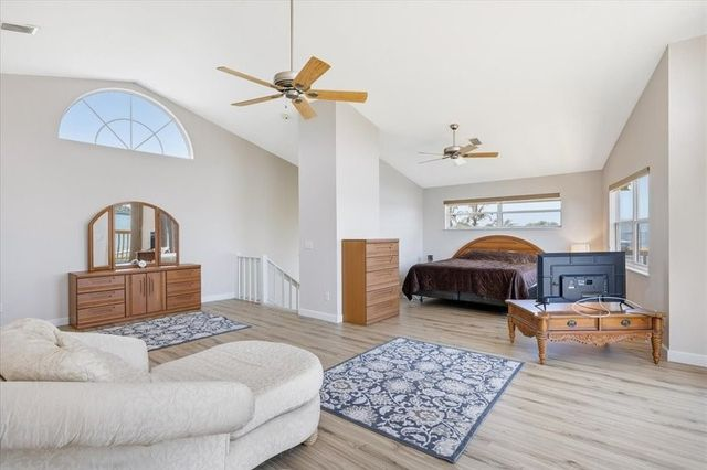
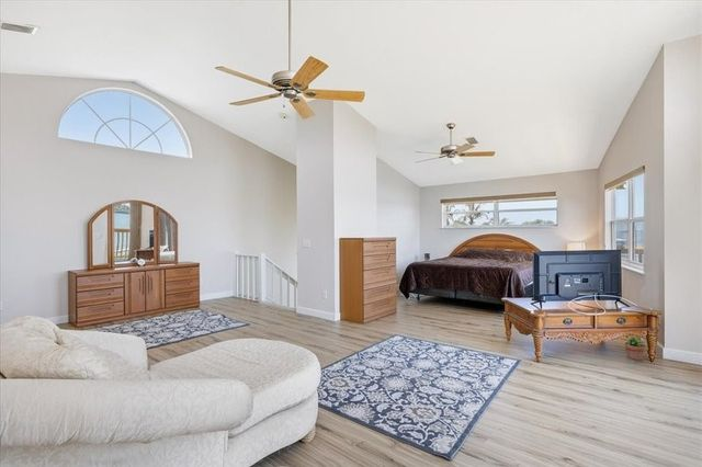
+ potted plant [623,335,647,361]
